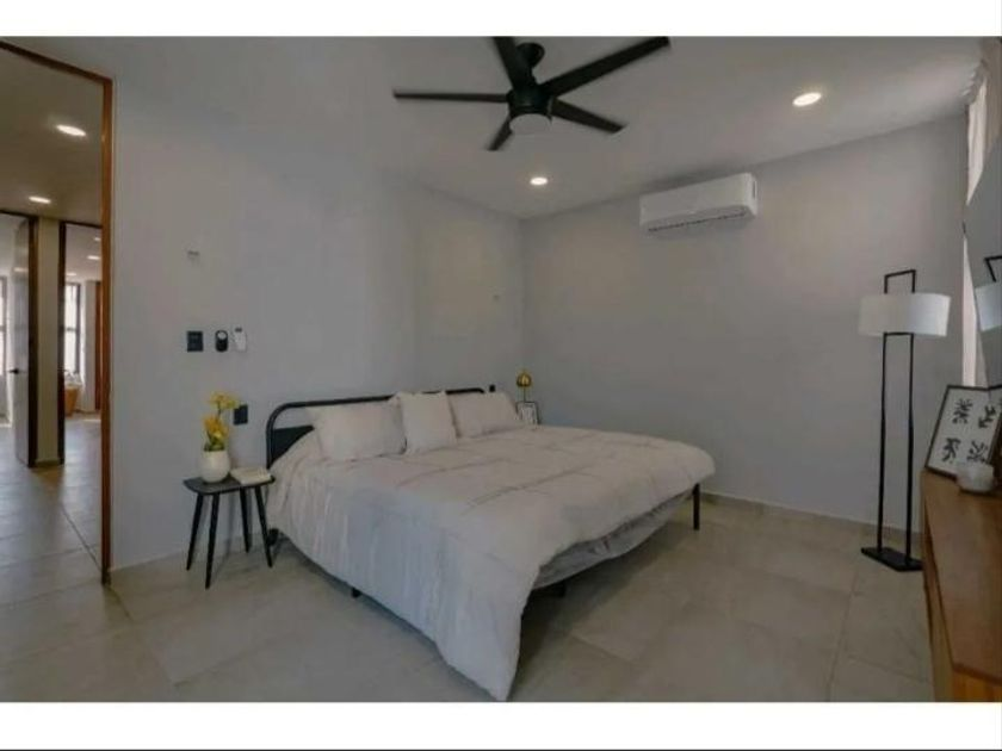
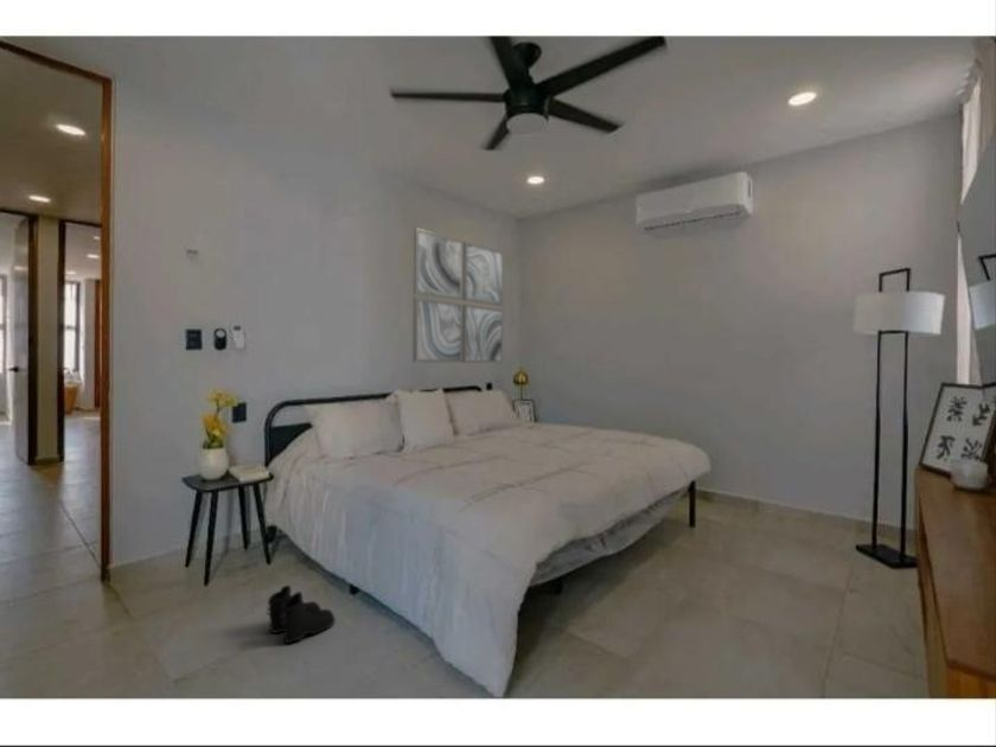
+ boots [266,585,336,644]
+ wall art [413,226,505,364]
